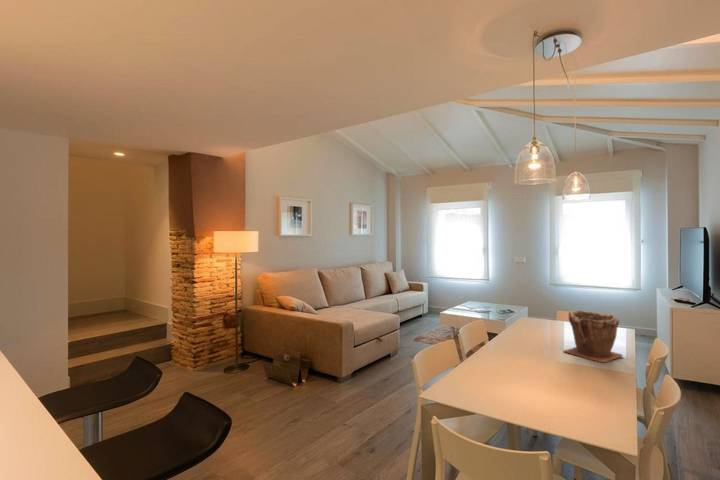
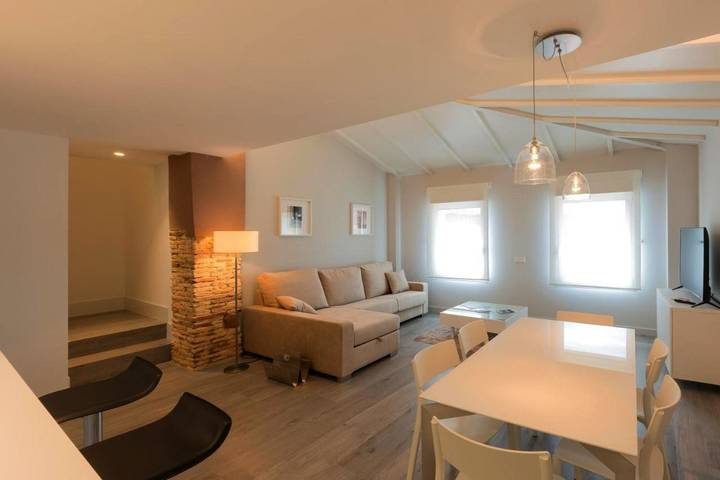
- plant pot [562,309,624,363]
